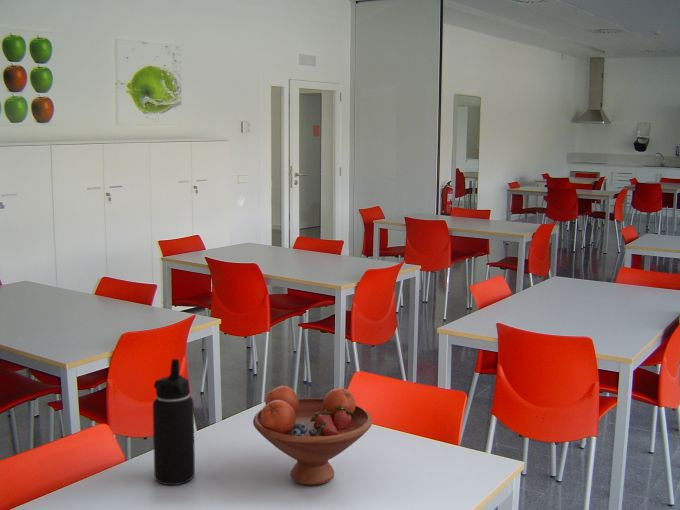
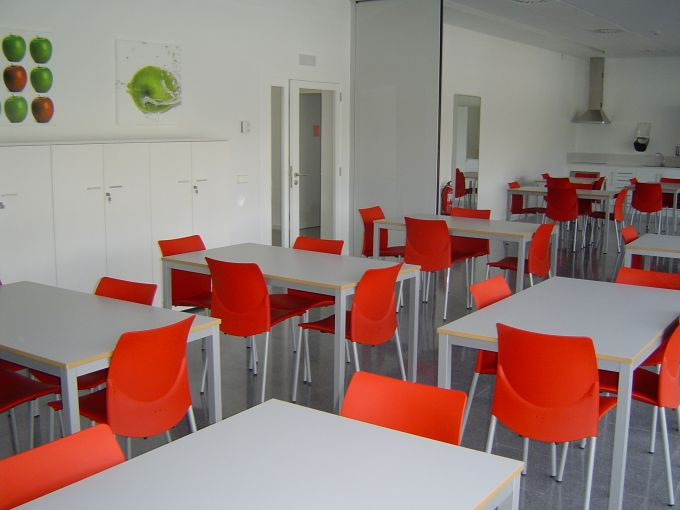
- fruit bowl [252,385,373,486]
- water bottle [152,358,196,486]
